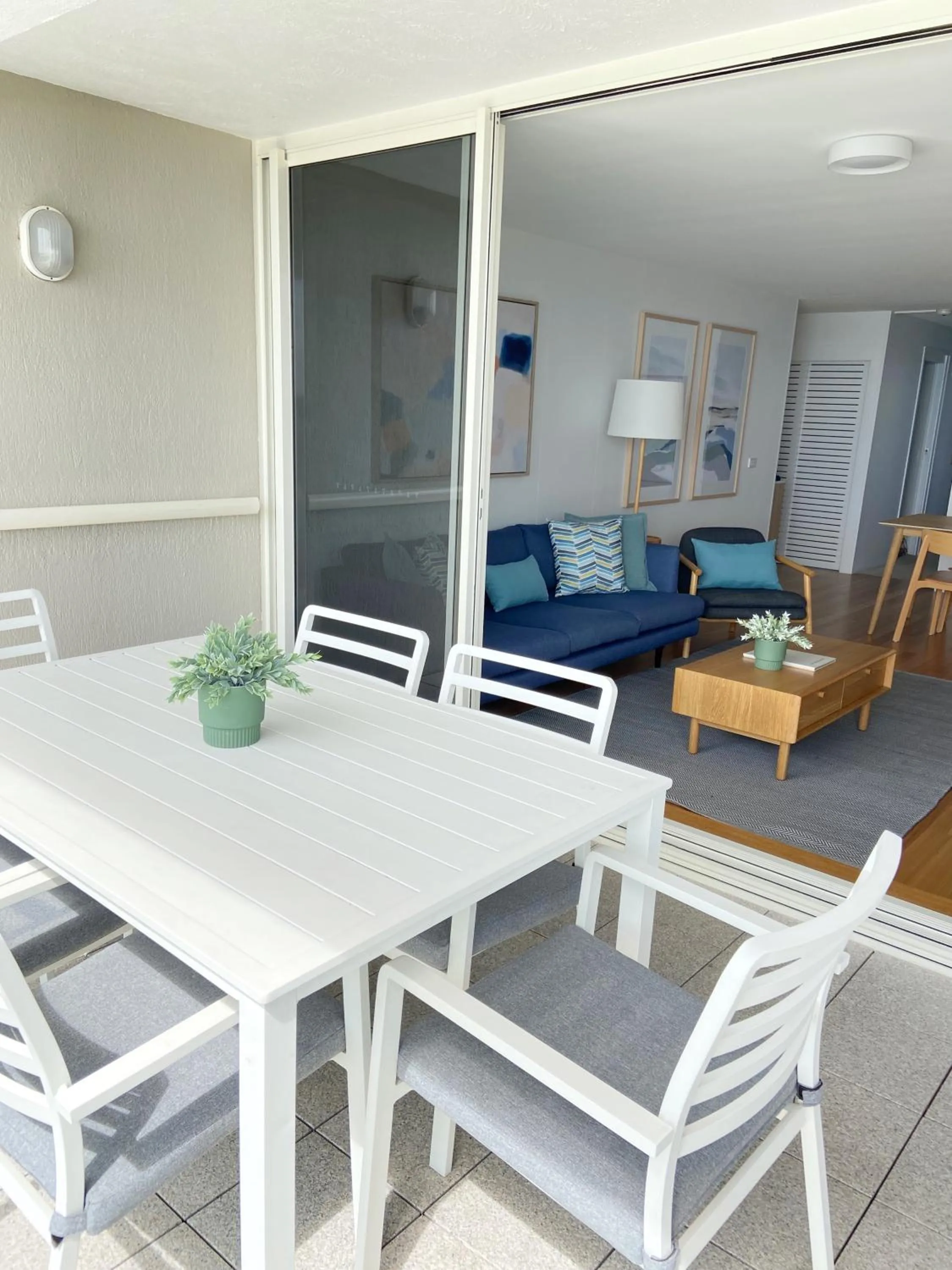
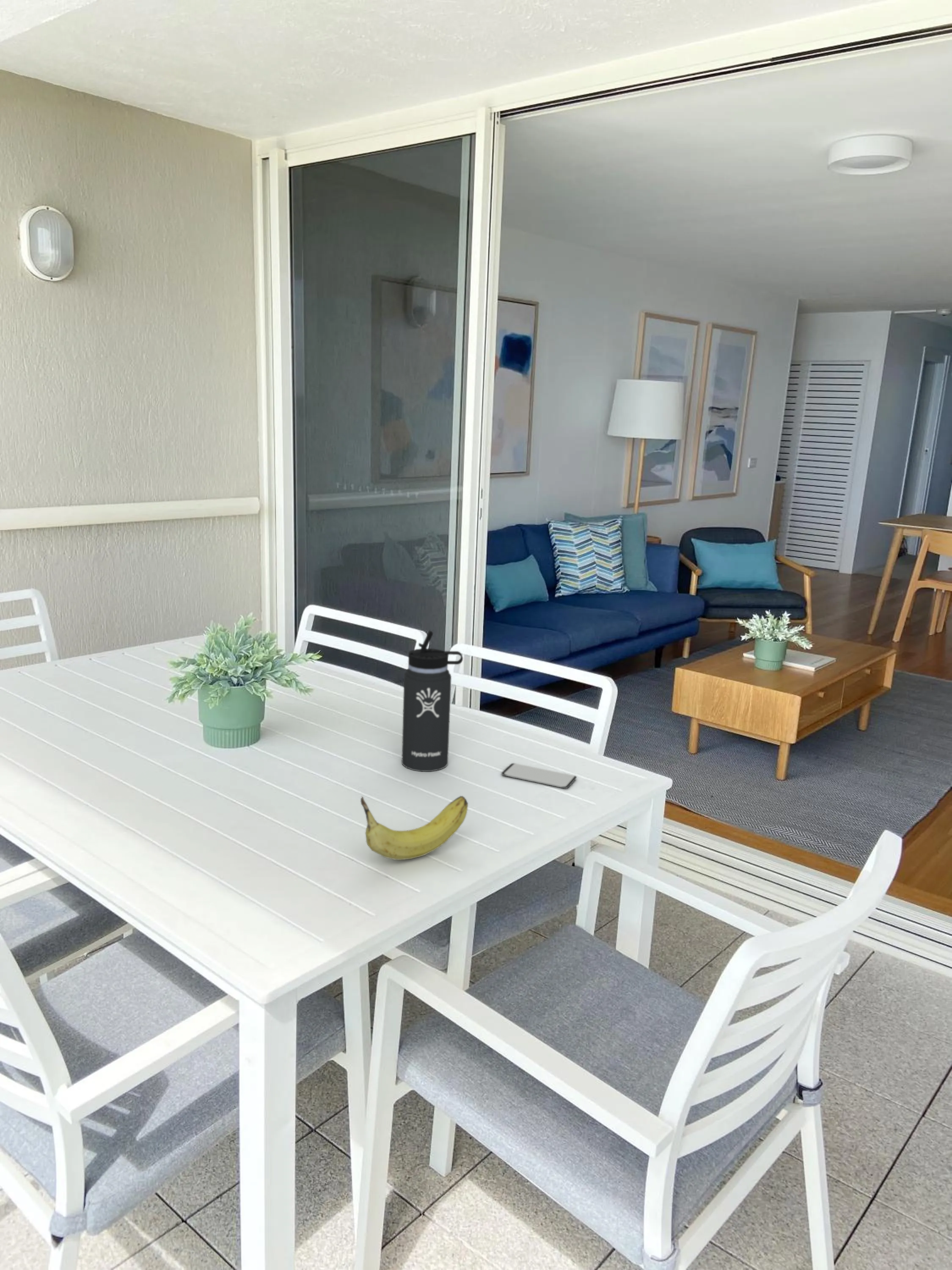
+ thermos bottle [402,630,463,772]
+ smartphone [501,763,577,789]
+ fruit [360,795,468,860]
